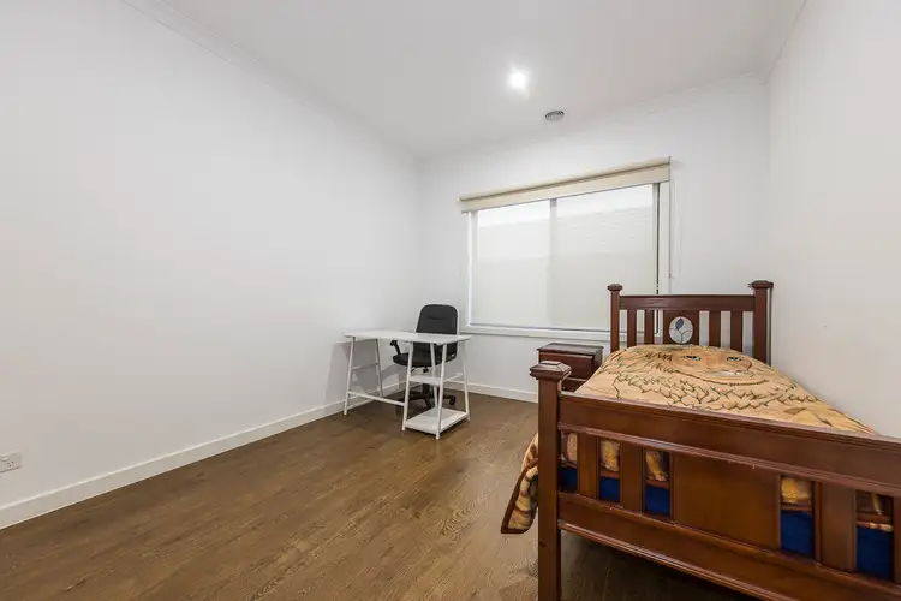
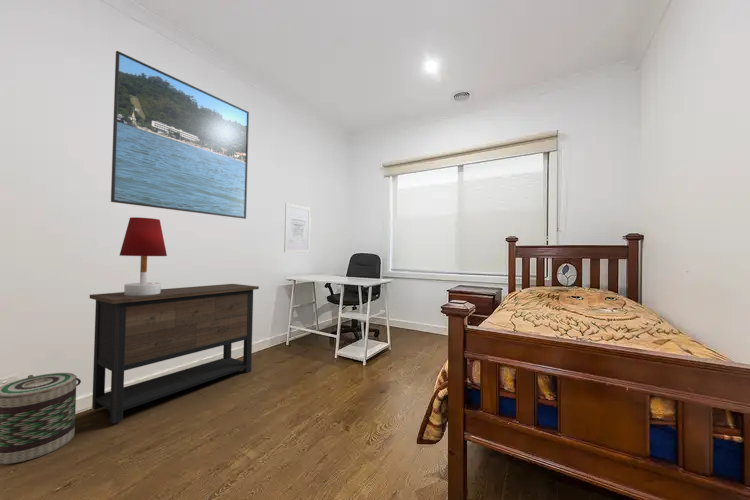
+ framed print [110,50,250,220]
+ basket [0,372,82,465]
+ table lamp [119,216,168,296]
+ dresser [89,283,260,424]
+ wall art [283,202,312,254]
